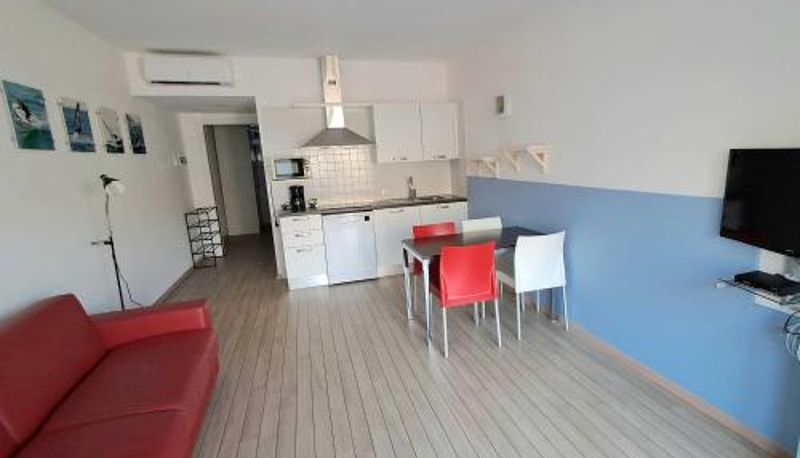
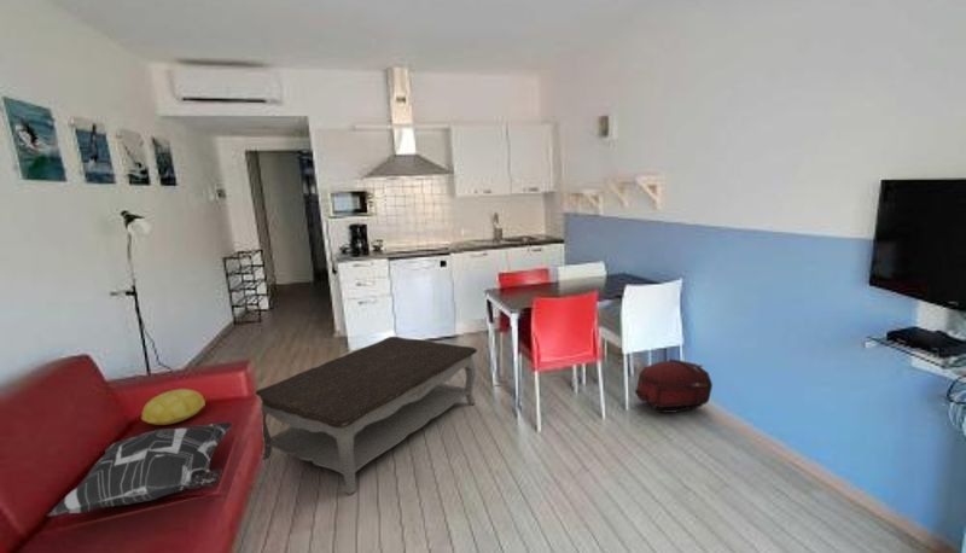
+ backpack [634,357,714,414]
+ cushion [140,388,206,426]
+ coffee table [255,336,478,495]
+ decorative pillow [46,421,234,518]
